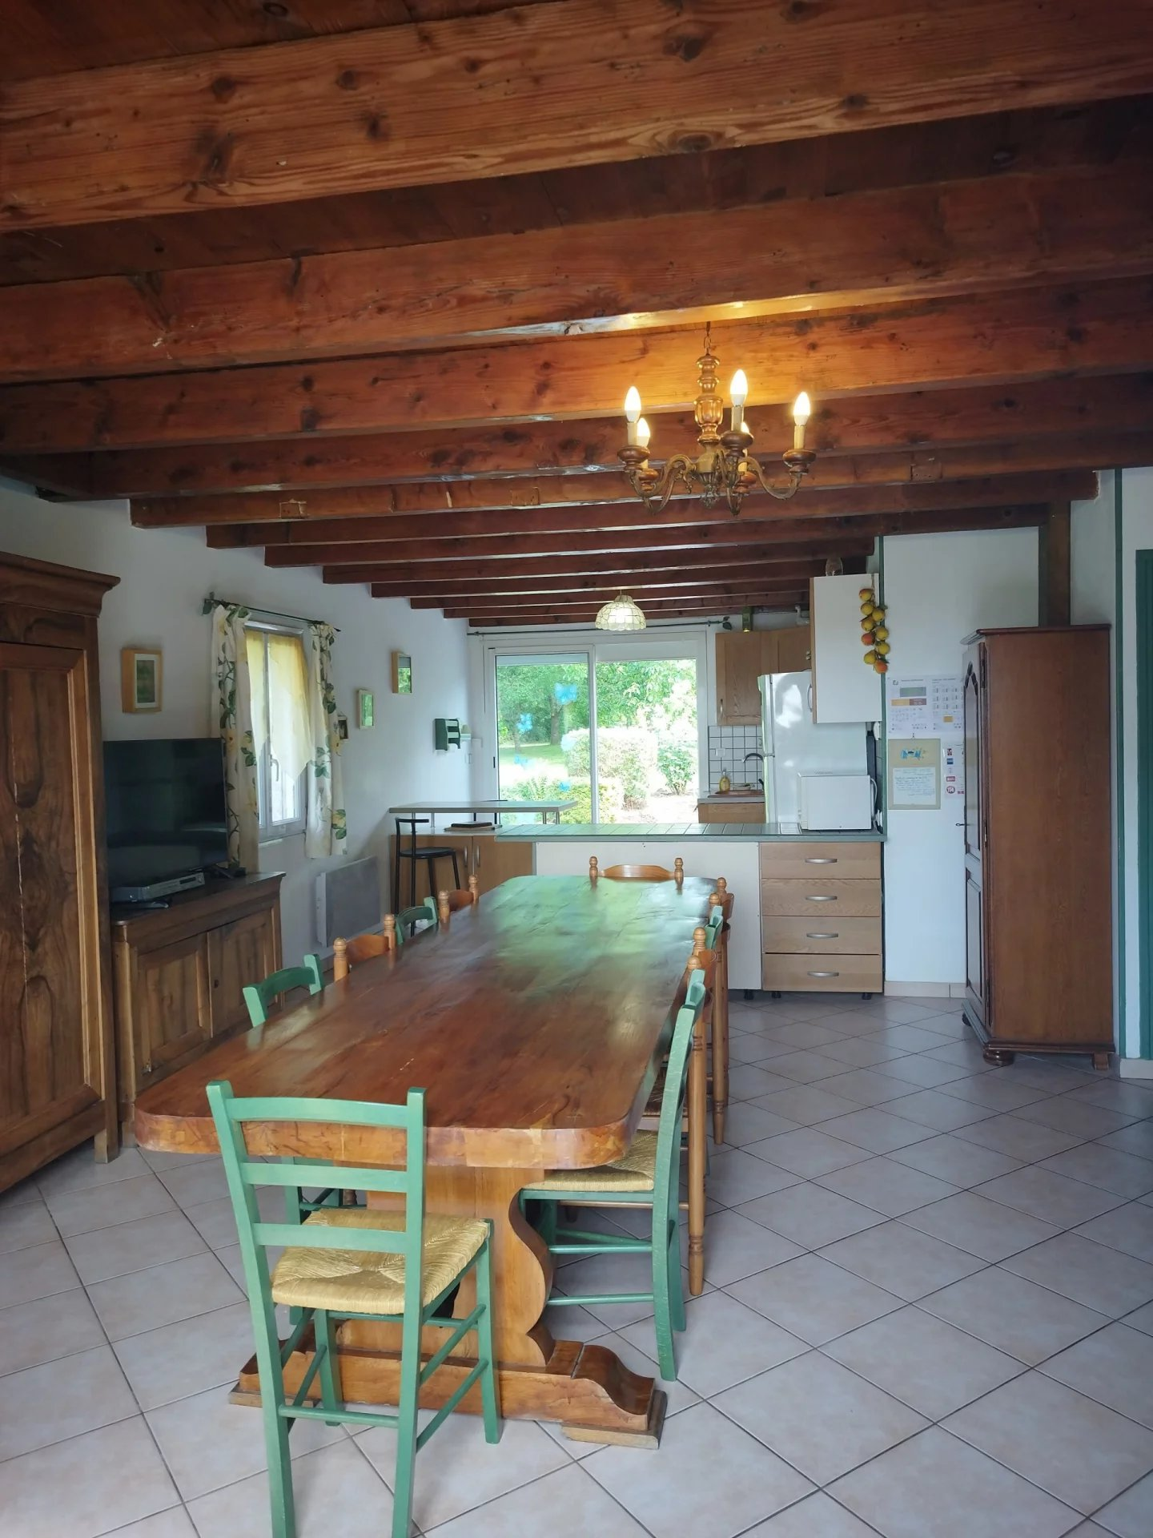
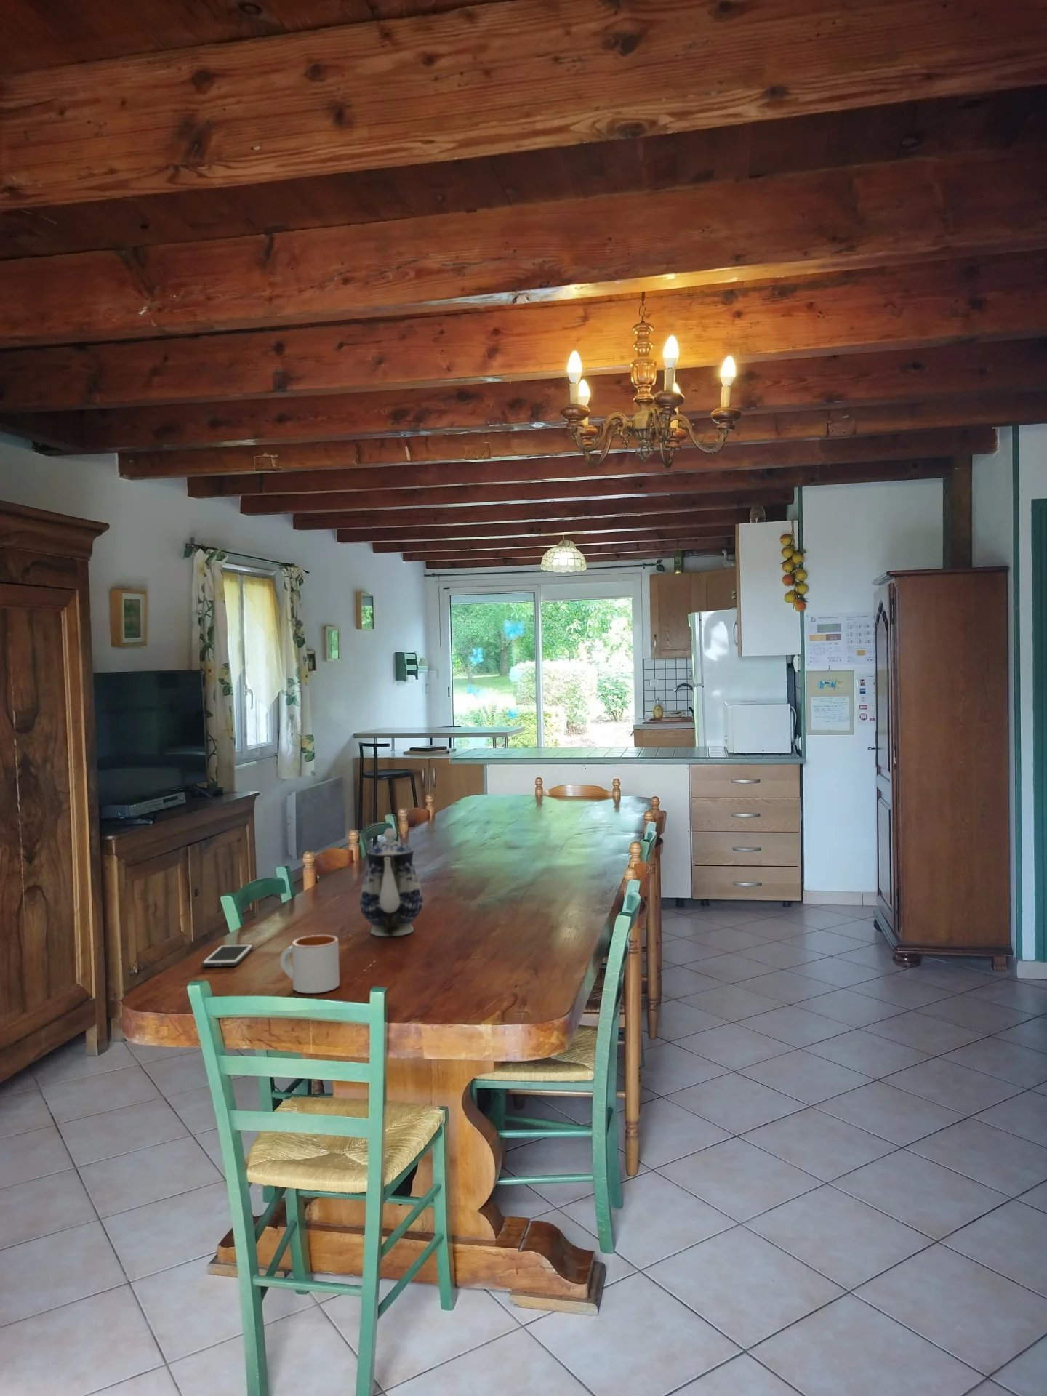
+ cell phone [201,944,254,967]
+ mug [279,934,340,994]
+ teapot [360,828,423,938]
